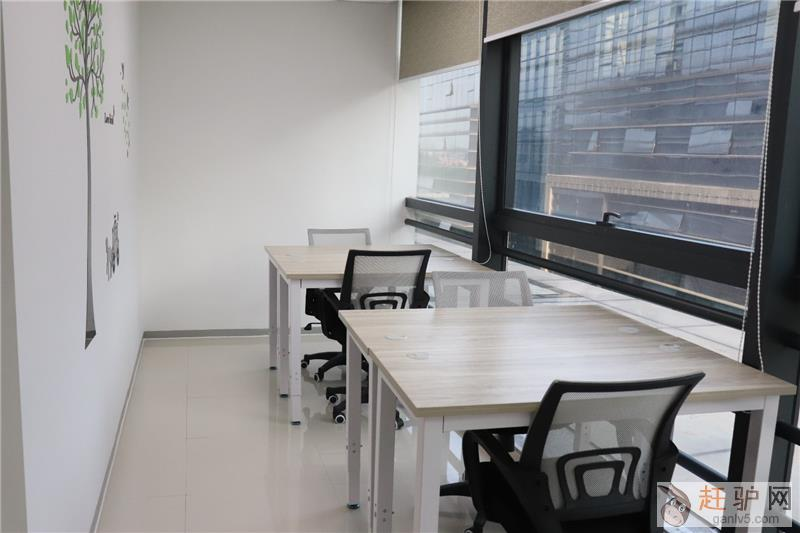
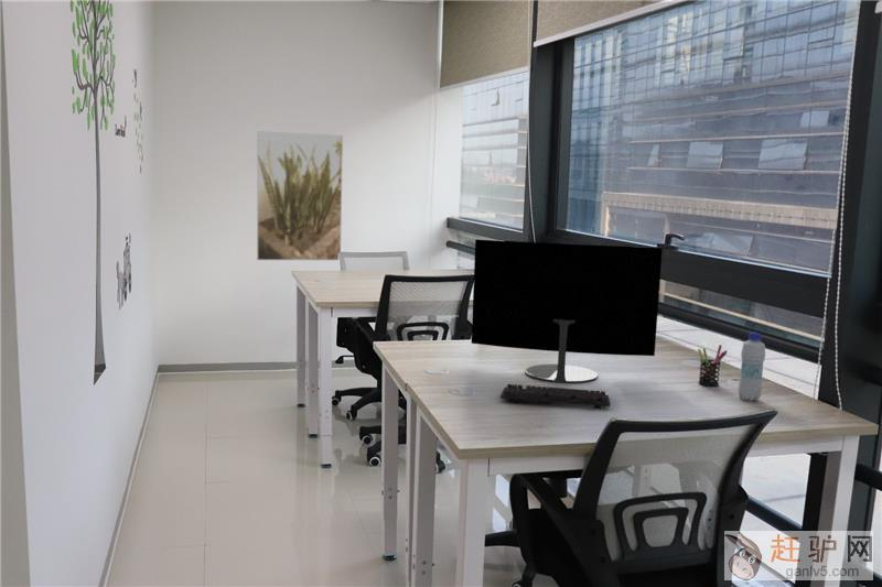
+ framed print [256,130,344,261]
+ bottle [738,331,766,402]
+ monitor [471,238,664,383]
+ pen holder [697,344,728,388]
+ keyboard [499,383,611,410]
